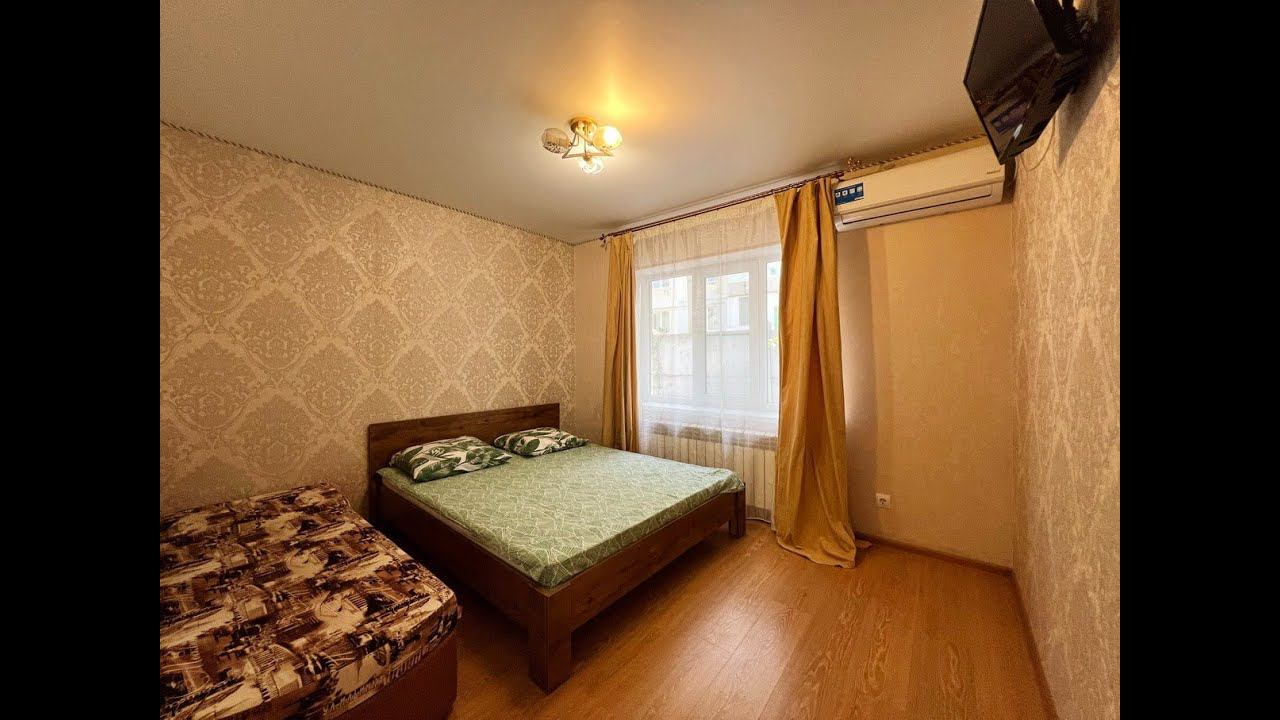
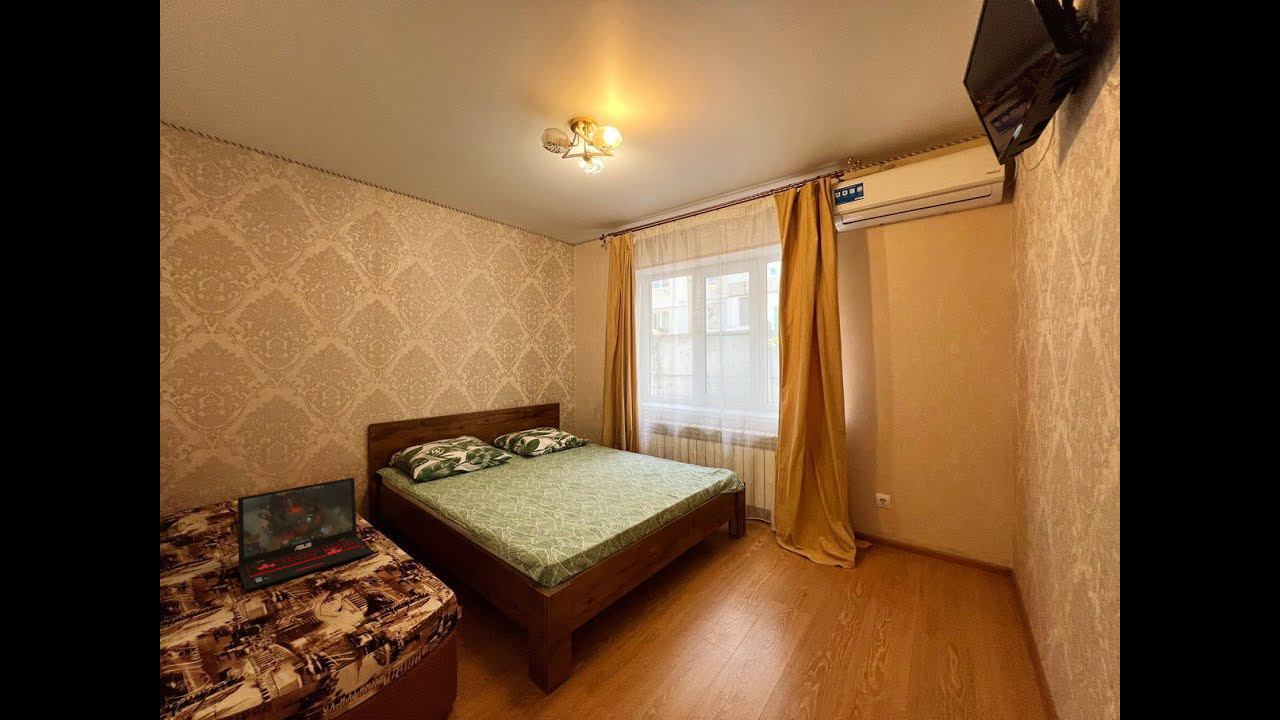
+ laptop [237,477,374,592]
